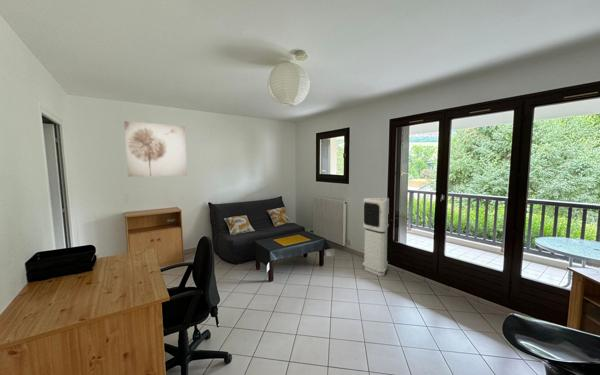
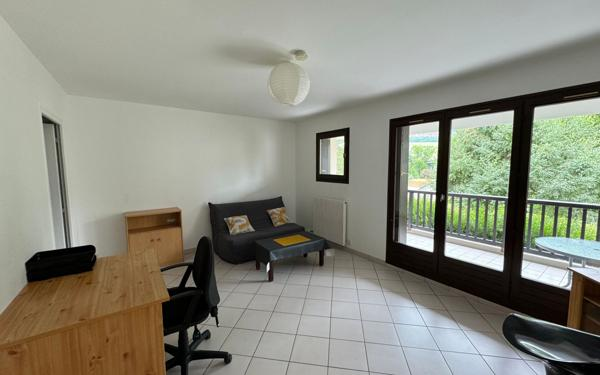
- wall art [123,120,188,178]
- air purifier [362,197,390,277]
